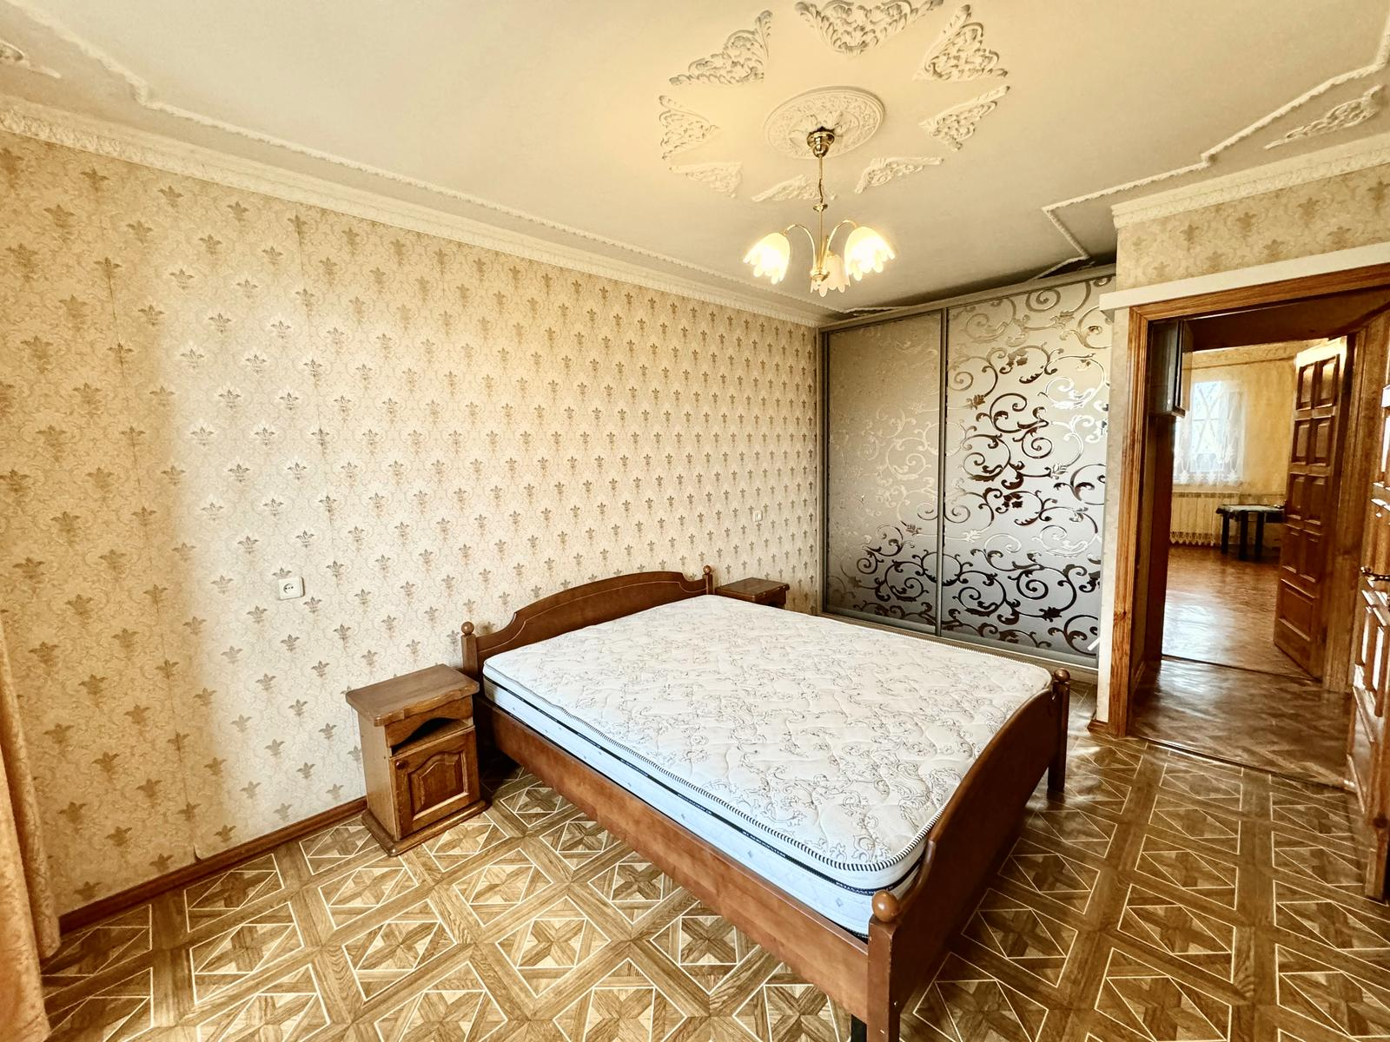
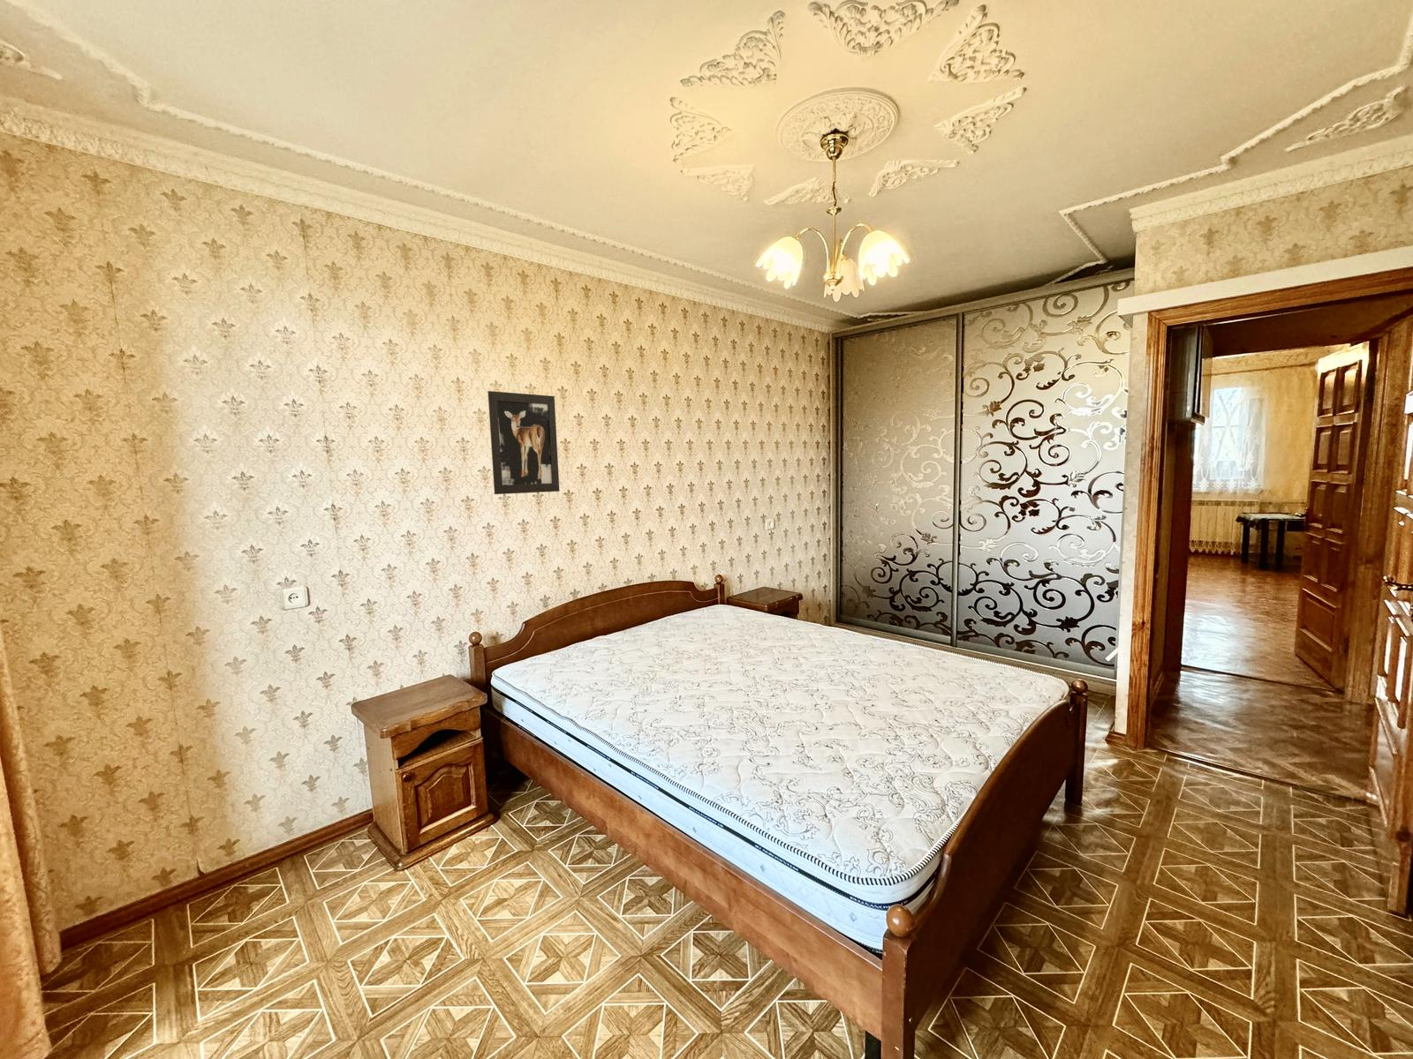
+ wall art [486,390,560,495]
